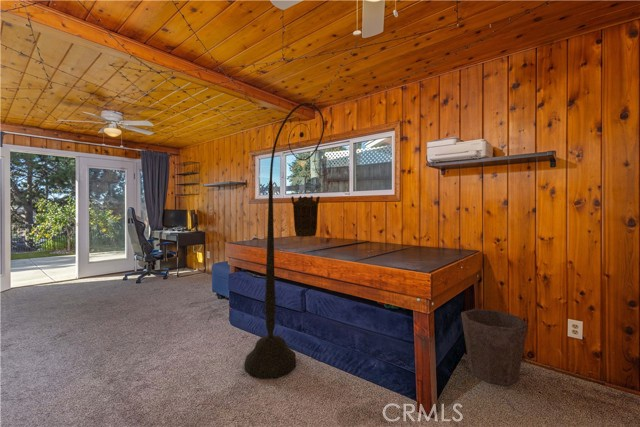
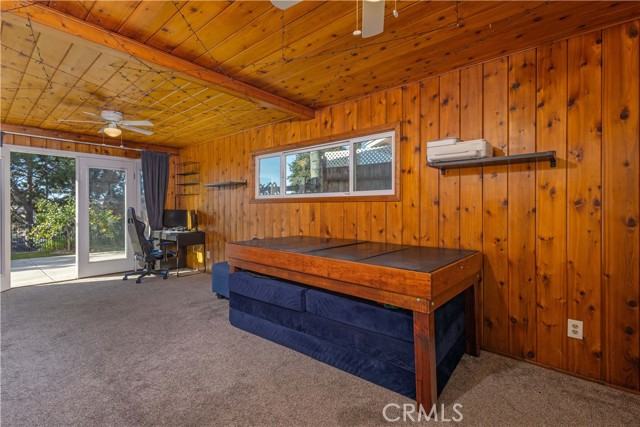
- floor lamp [244,102,332,380]
- waste bin [460,308,529,387]
